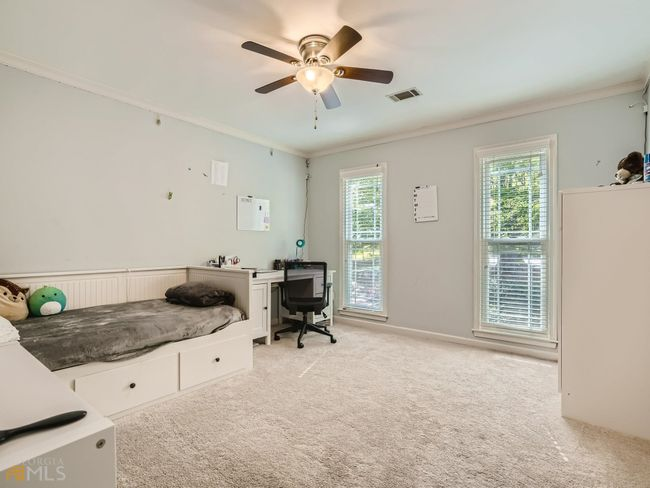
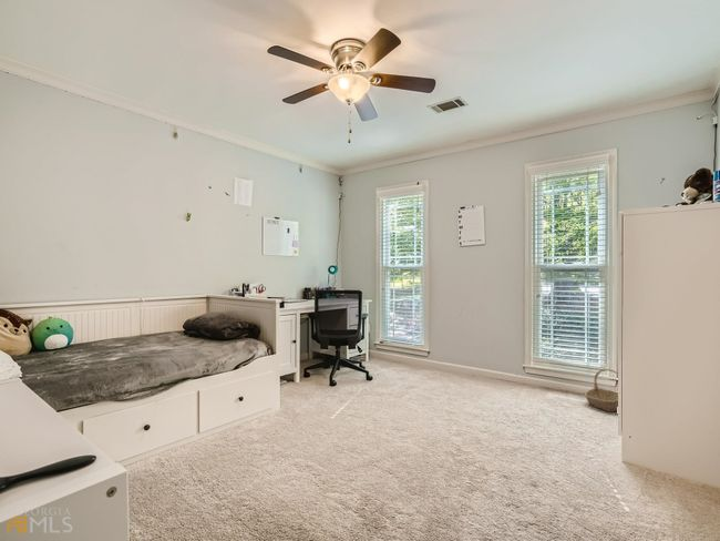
+ basket [584,368,619,414]
